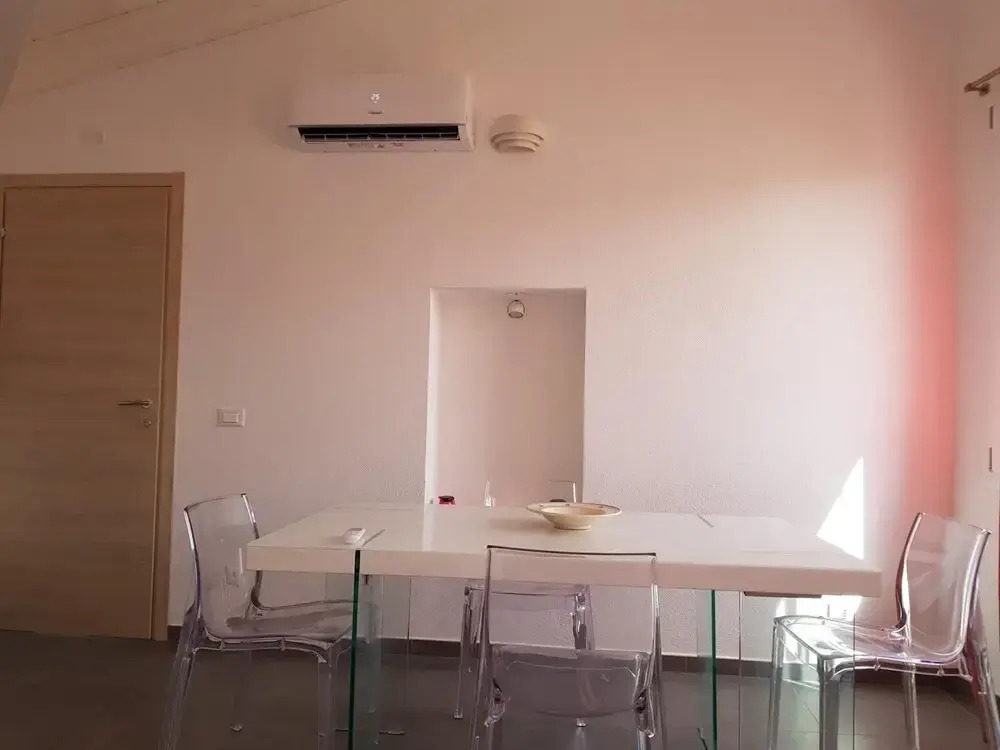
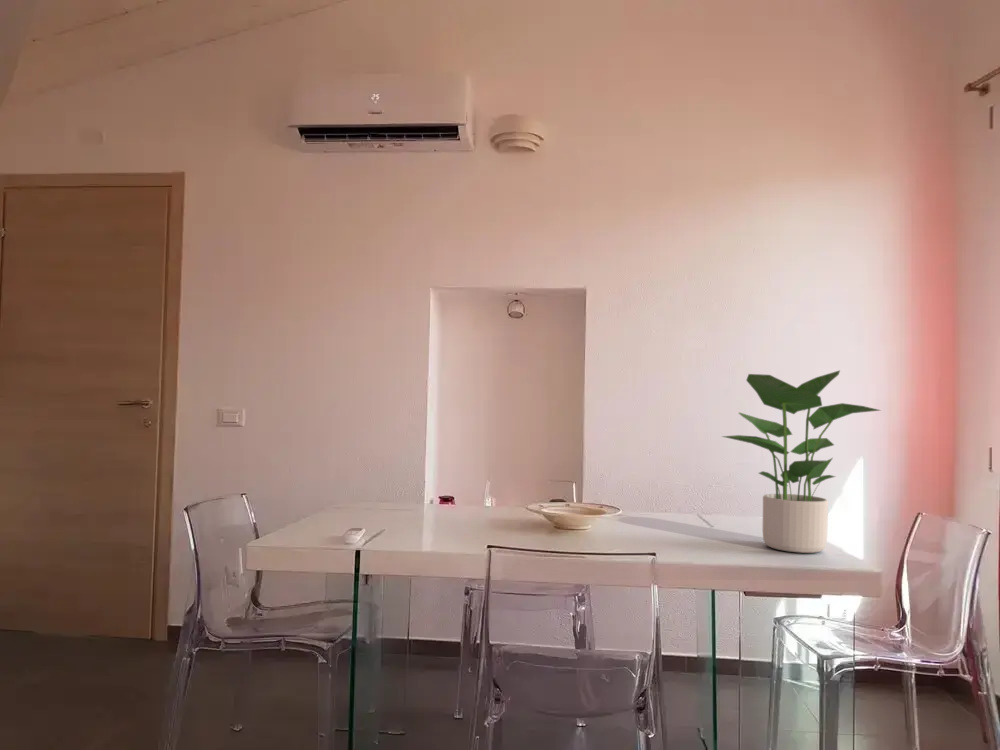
+ potted plant [720,369,882,554]
